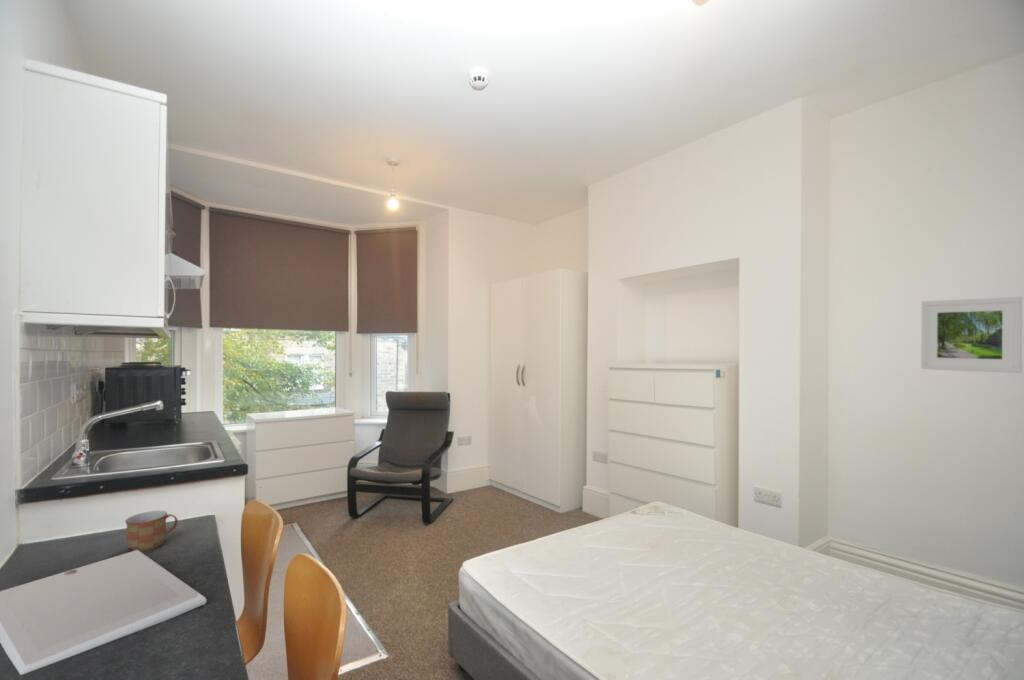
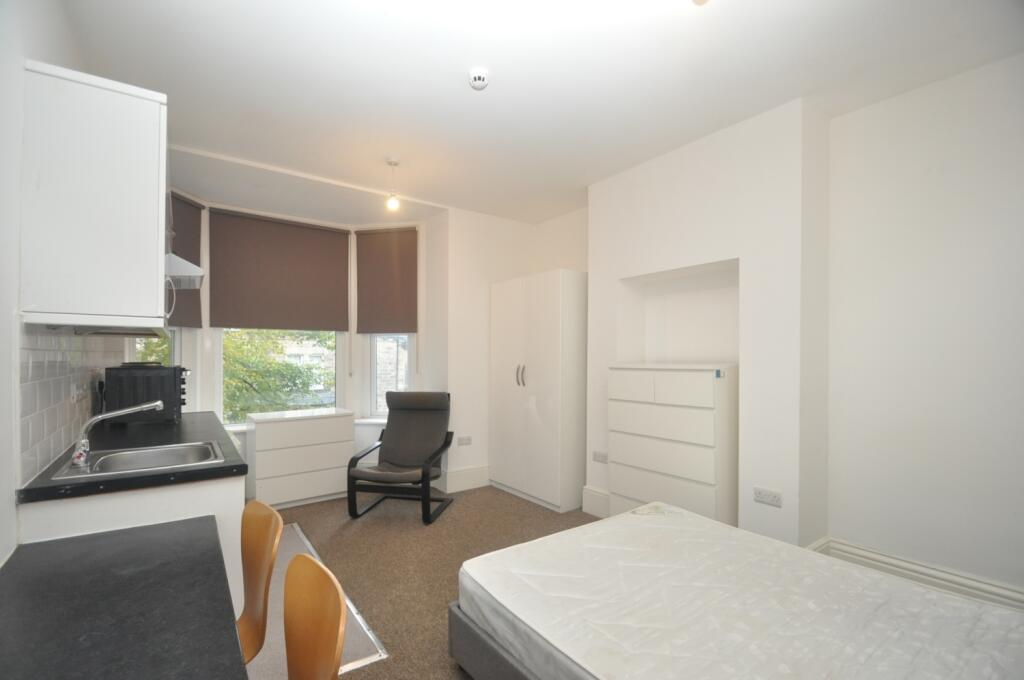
- mug [124,510,179,552]
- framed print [920,296,1023,374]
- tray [0,550,208,676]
